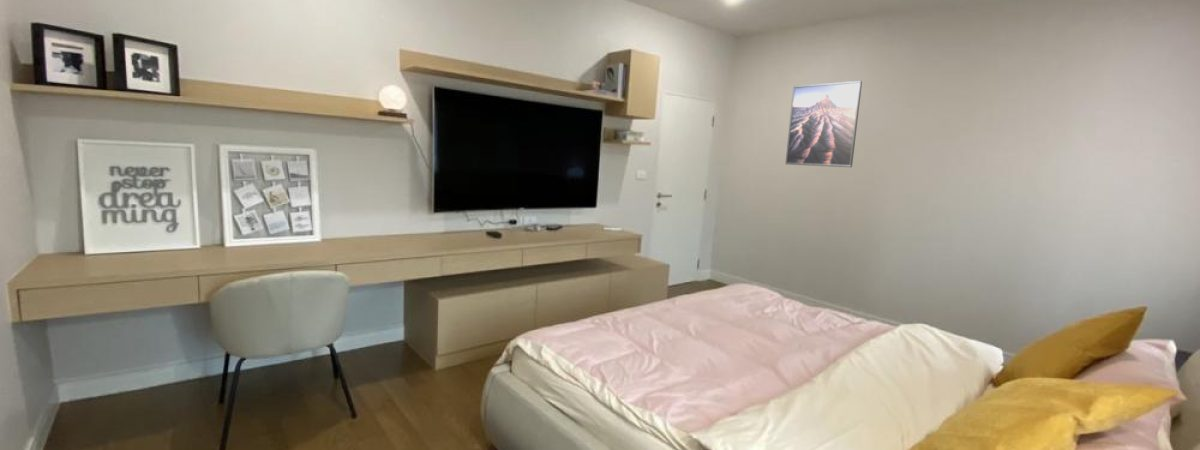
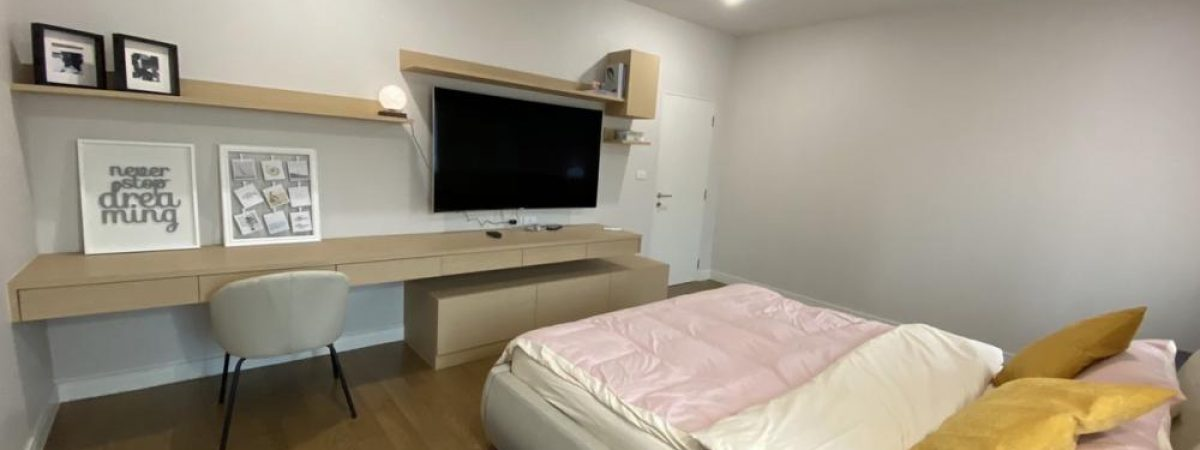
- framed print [784,80,863,168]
